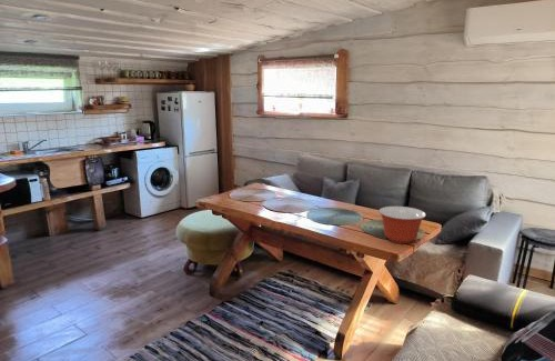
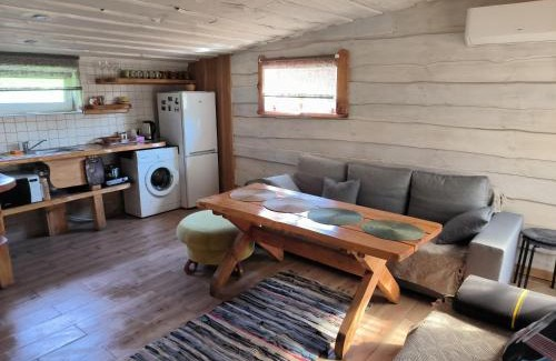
- mixing bowl [377,205,427,244]
